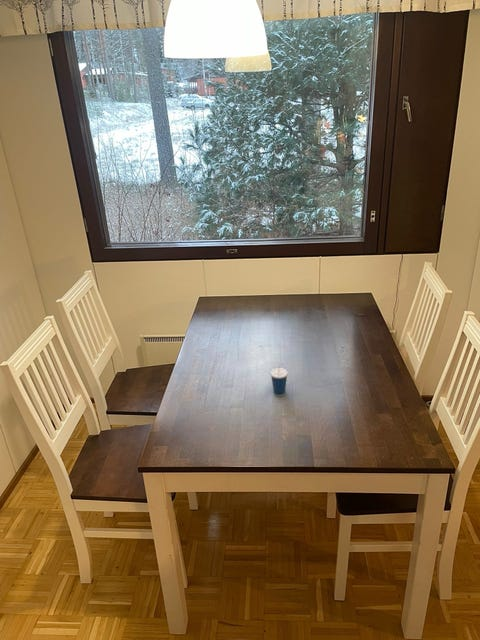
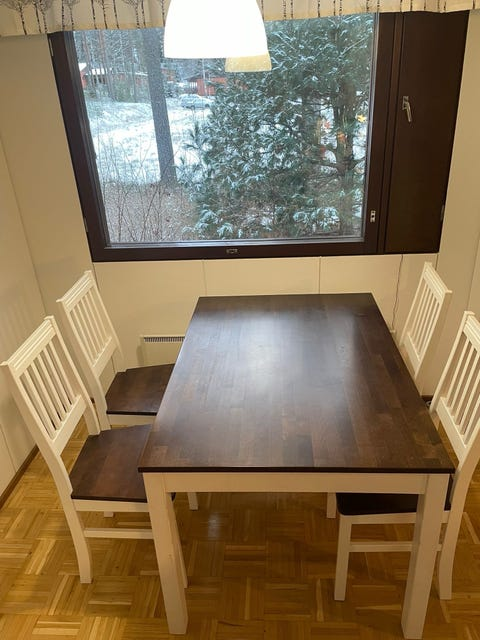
- cup [269,362,289,397]
